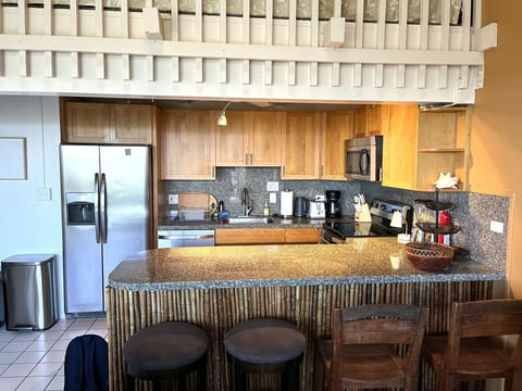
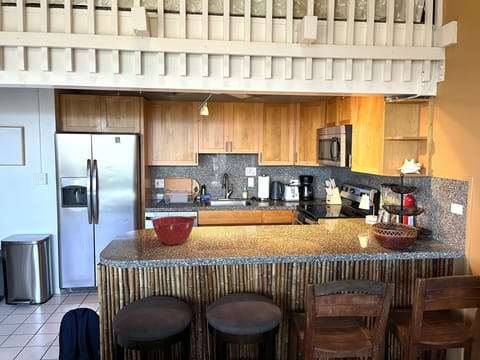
+ mixing bowl [151,215,196,246]
